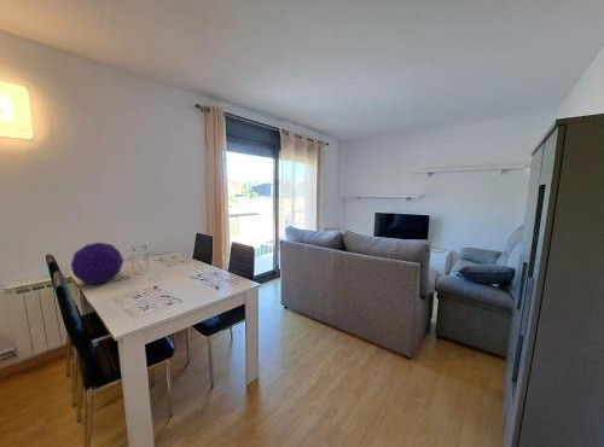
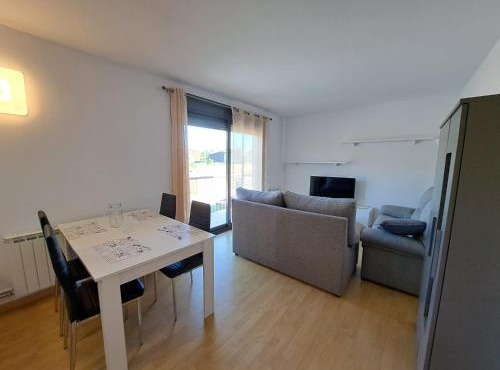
- decorative ball [70,242,124,285]
